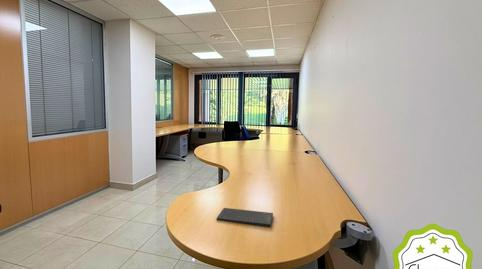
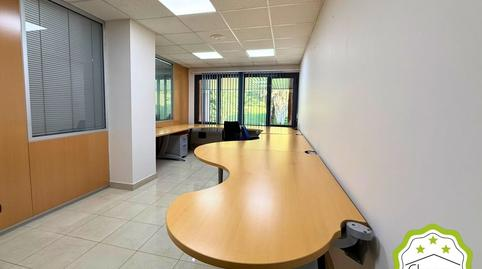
- keyboard [216,207,274,227]
